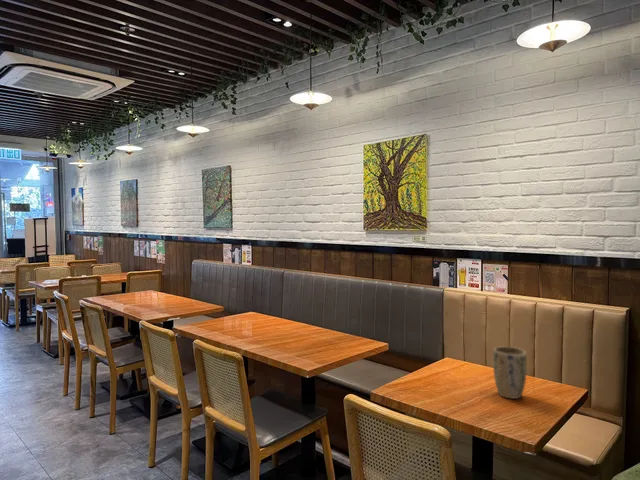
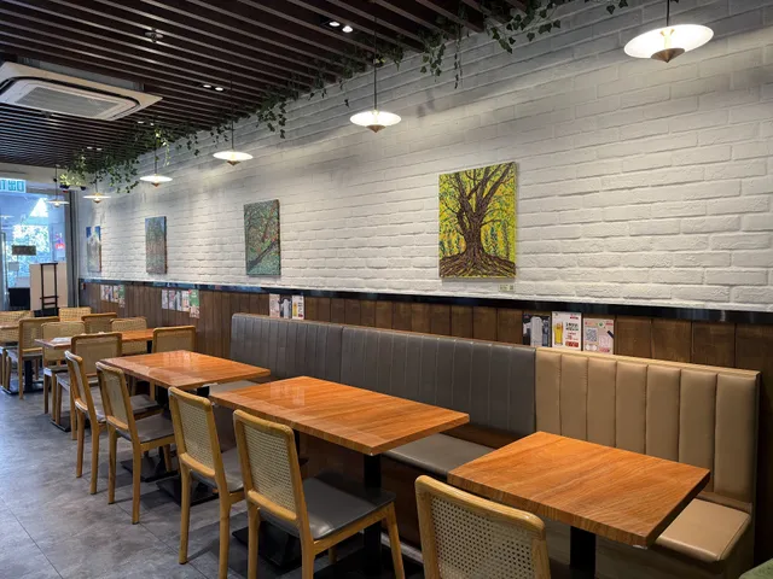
- plant pot [492,346,528,400]
